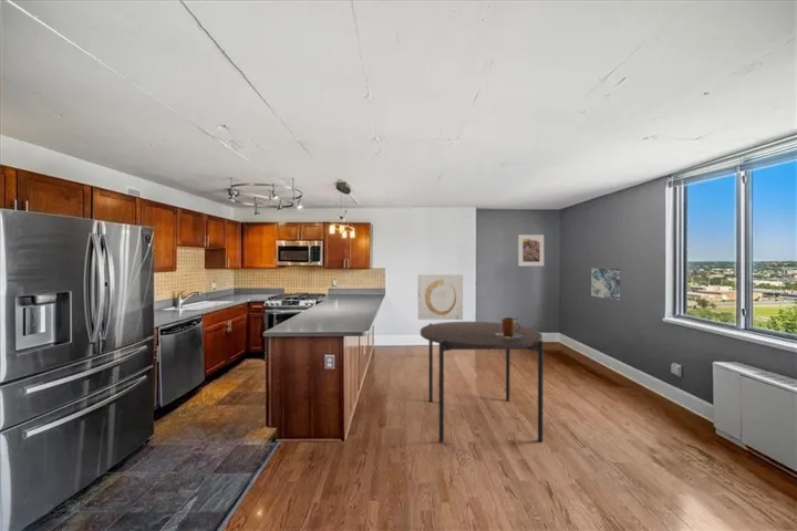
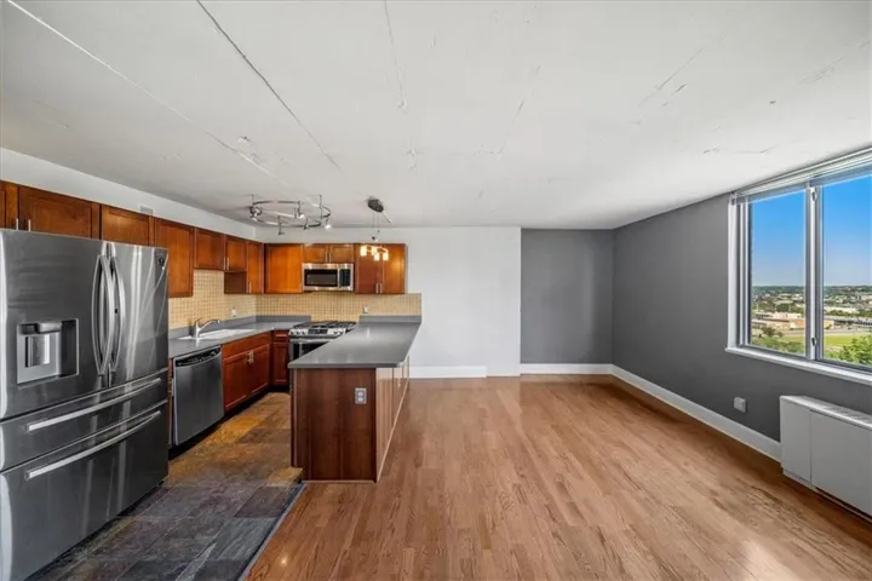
- ceramic jug [495,316,524,339]
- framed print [517,233,545,267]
- wall art [590,268,621,301]
- dining table [420,321,545,444]
- wall art [417,274,464,321]
